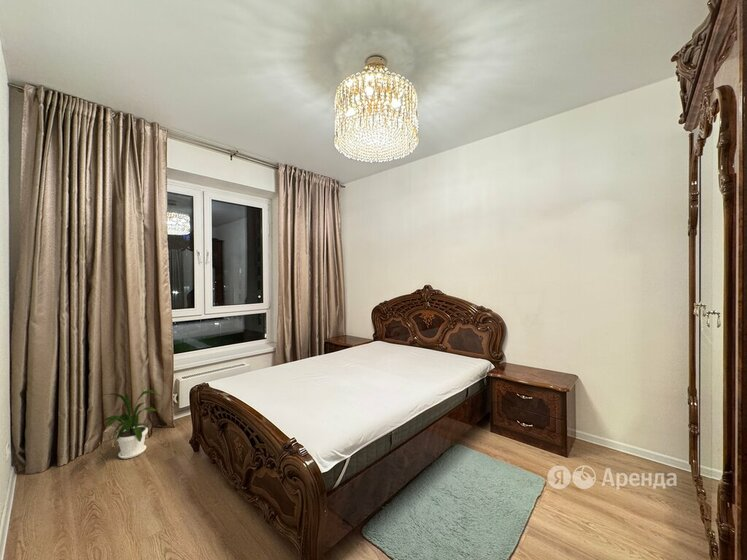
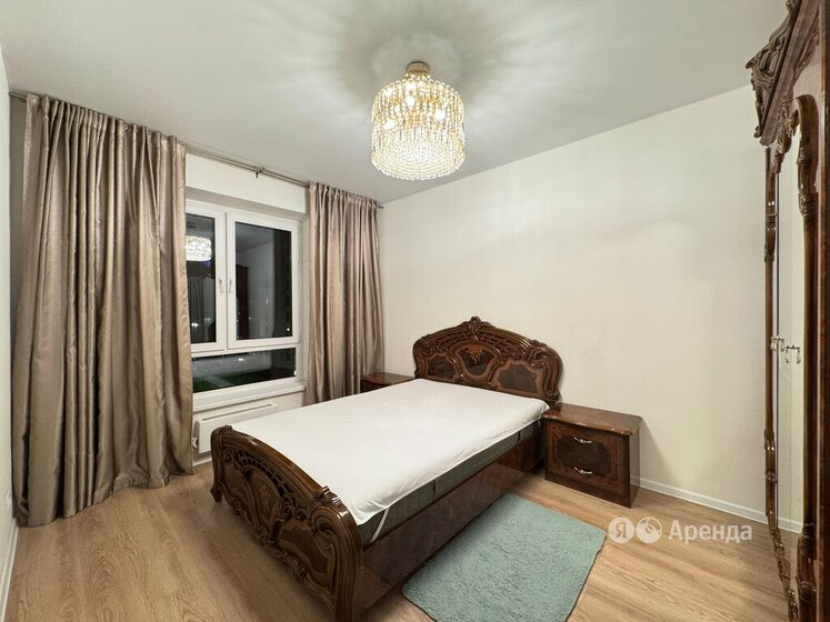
- house plant [93,389,163,460]
